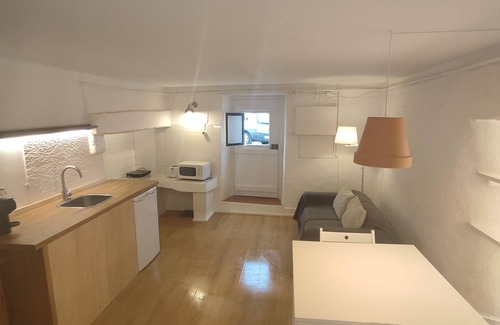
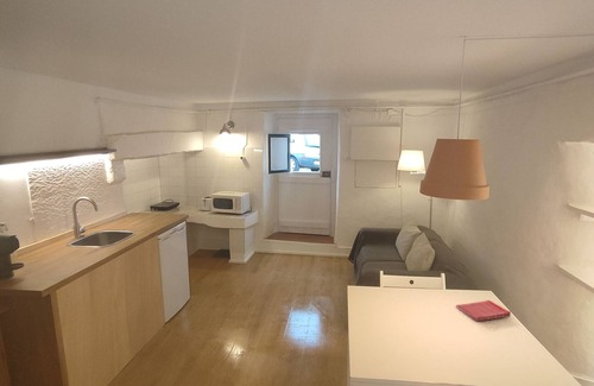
+ dish towel [455,299,512,322]
